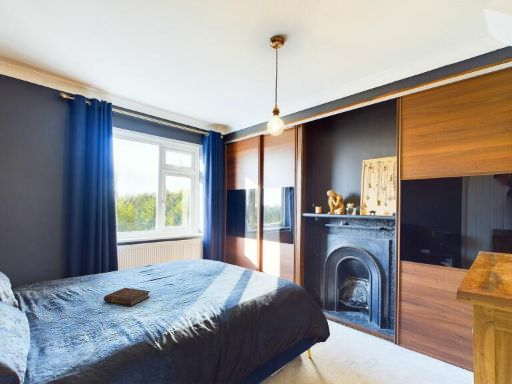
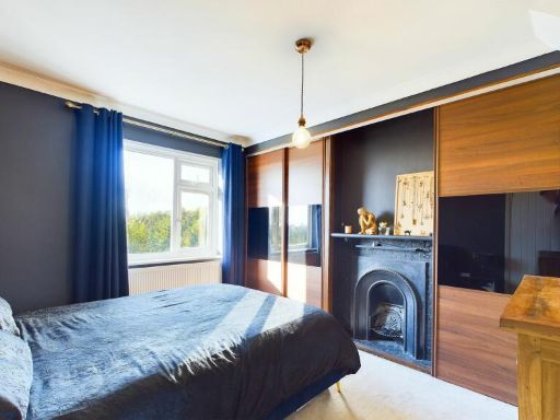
- book [103,287,151,307]
